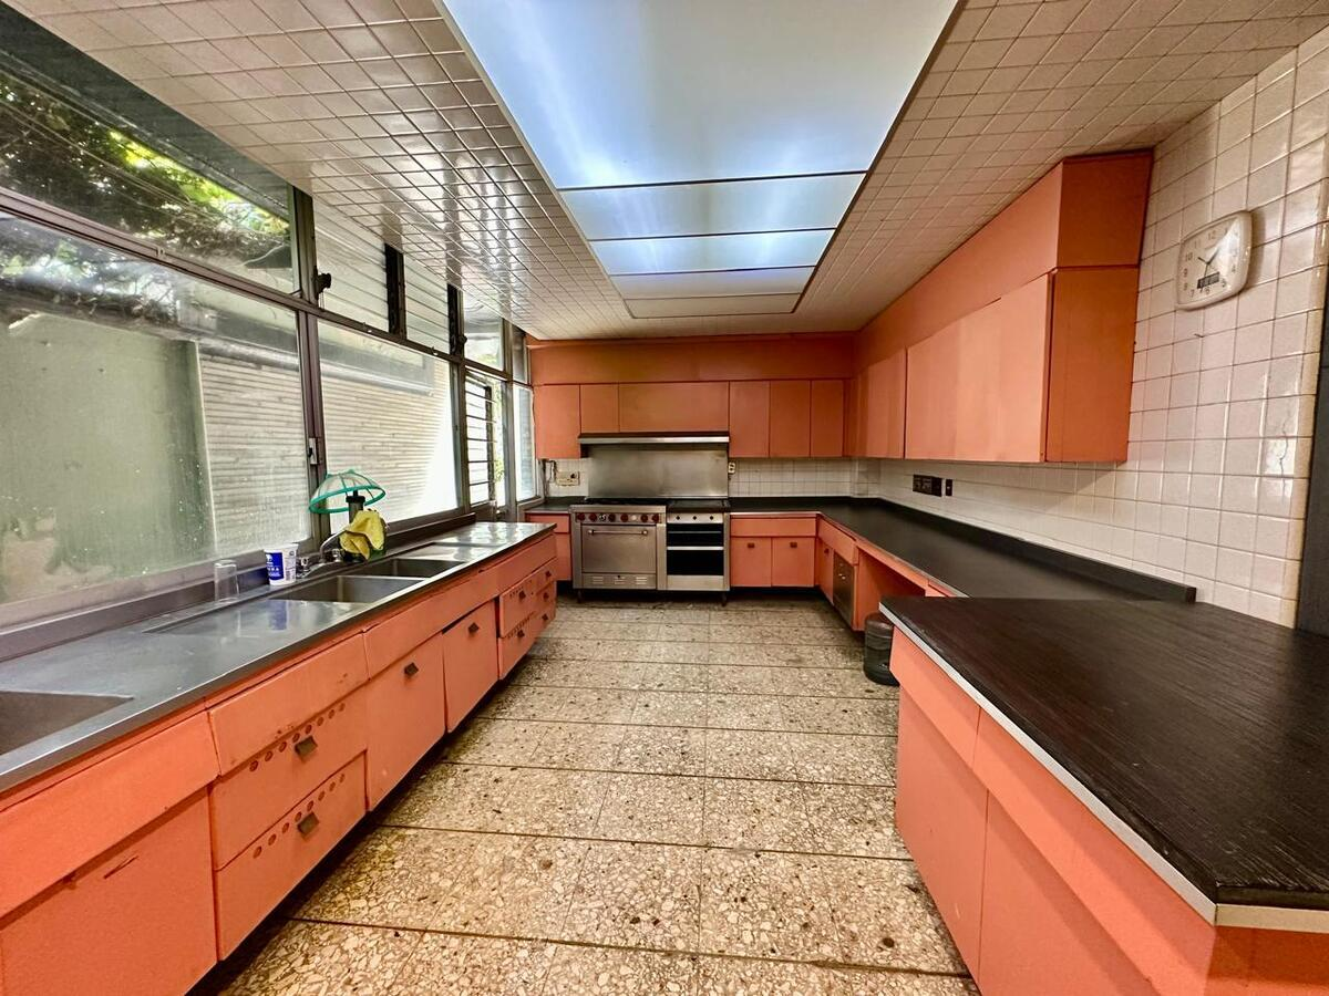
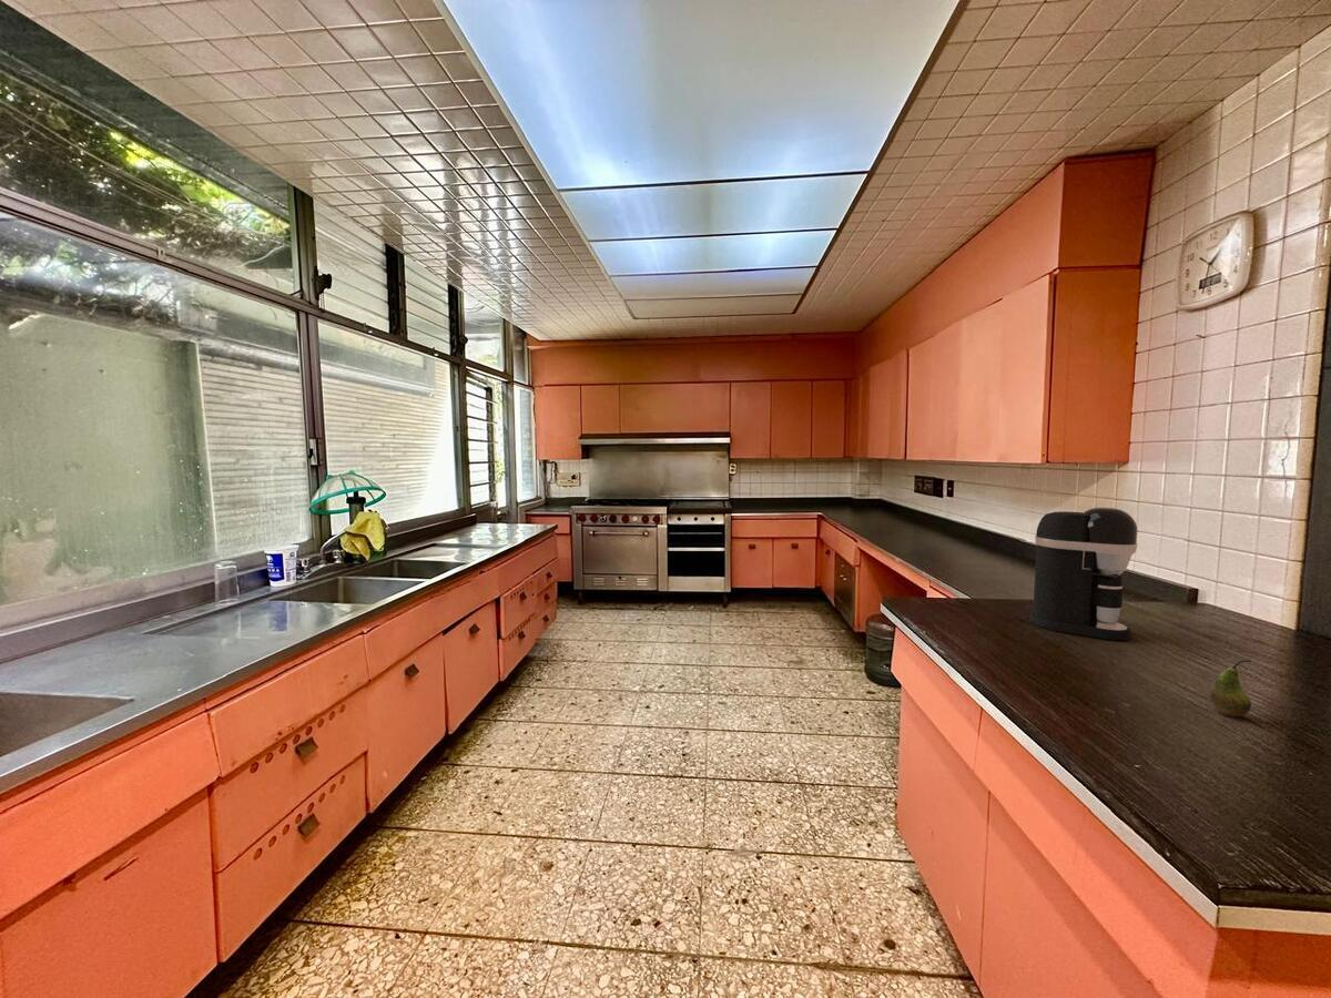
+ fruit [1210,659,1252,717]
+ coffee maker [1027,507,1138,641]
